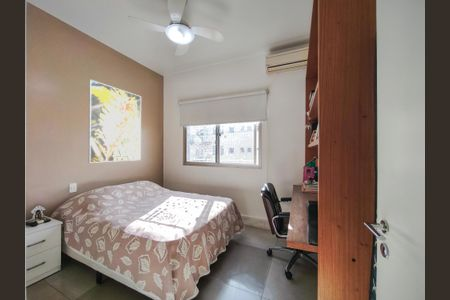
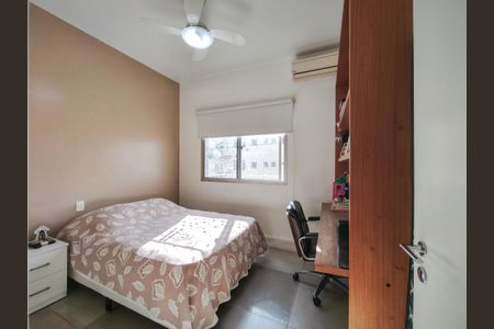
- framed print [88,79,142,164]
